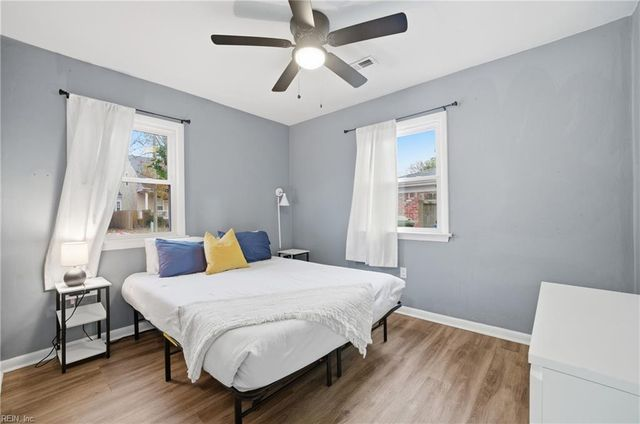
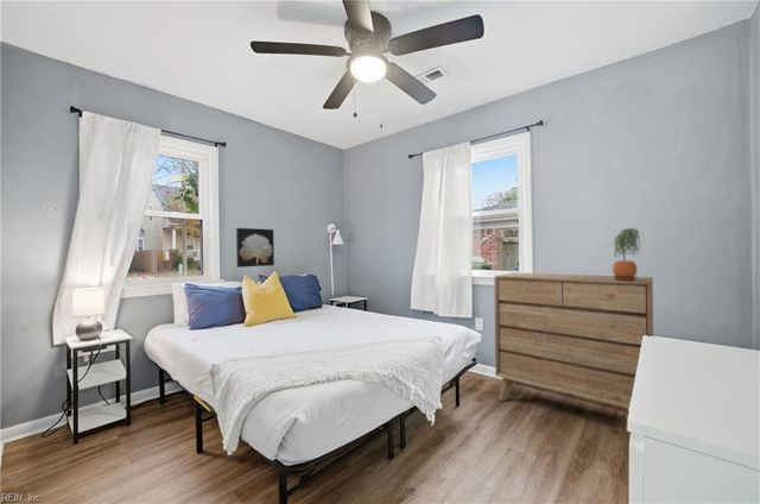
+ dresser [493,271,654,414]
+ potted plant [612,227,642,281]
+ wall art [235,227,276,269]
